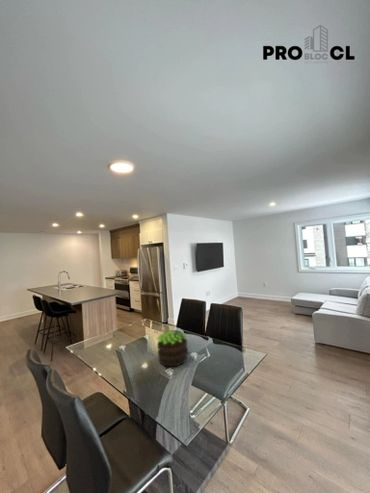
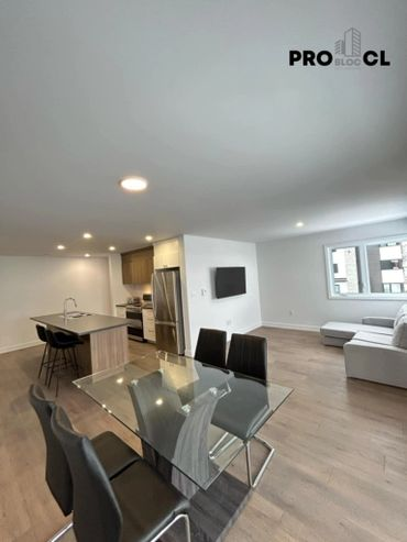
- potted plant [156,329,189,368]
